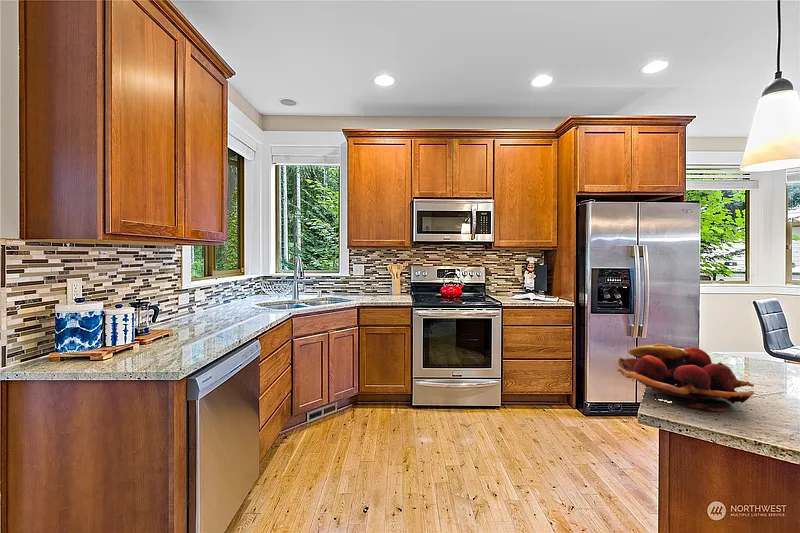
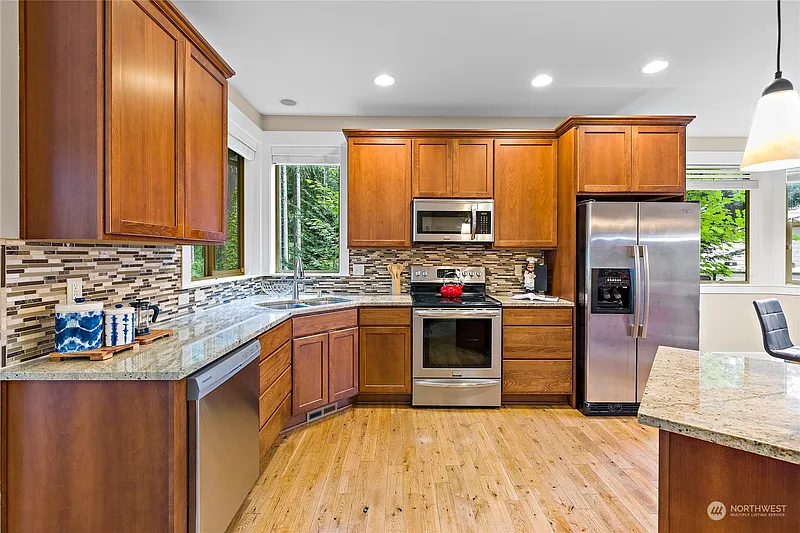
- fruit basket [616,343,755,412]
